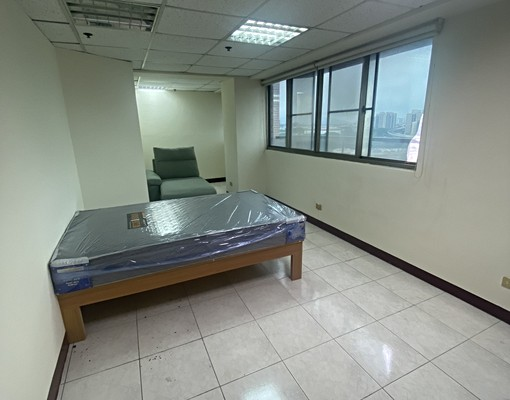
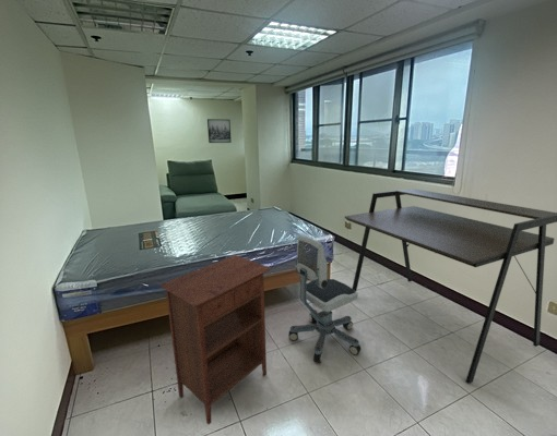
+ office chair [288,234,363,364]
+ desk [344,187,557,385]
+ nightstand [158,254,273,425]
+ wall art [206,118,233,144]
